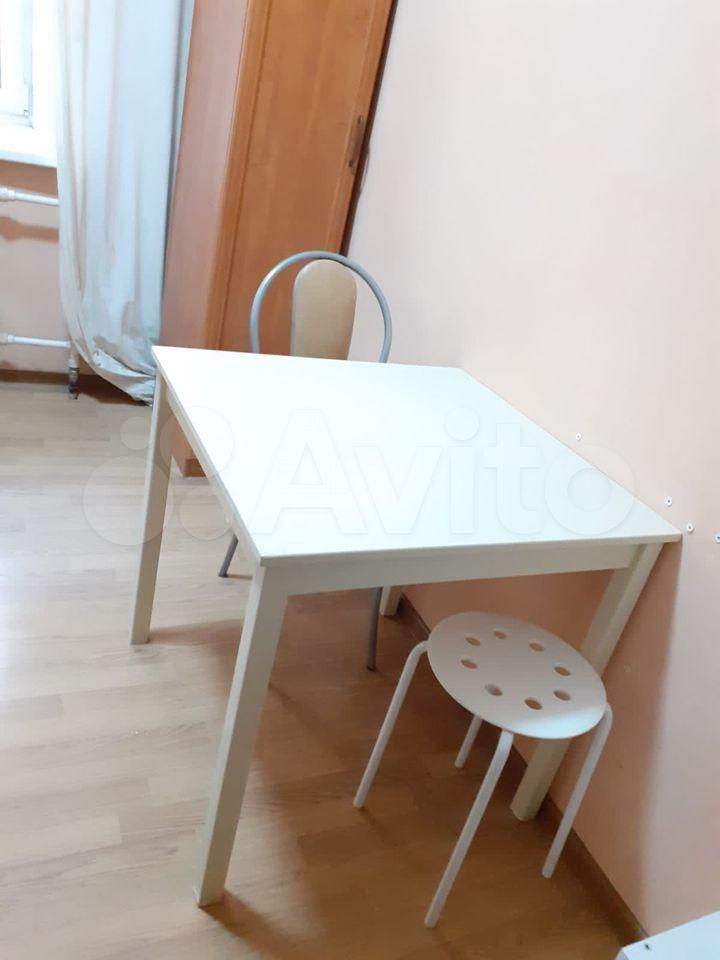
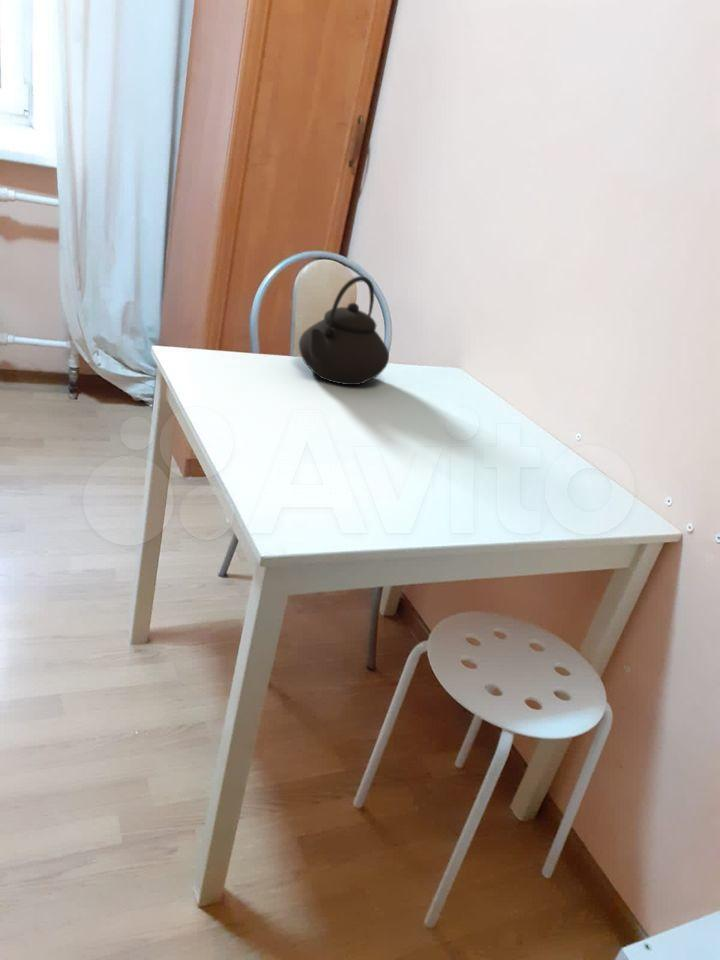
+ teapot [298,275,390,386]
